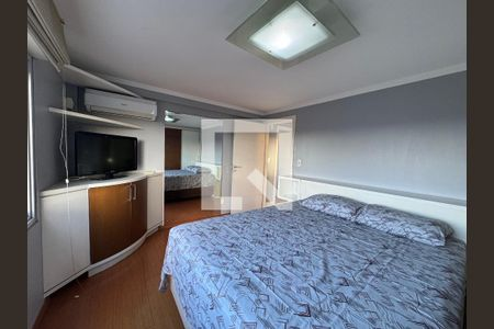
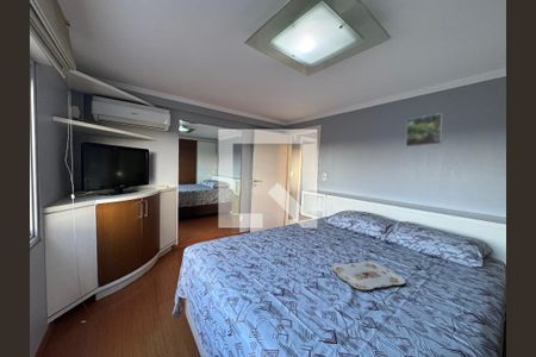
+ serving tray [331,261,406,290]
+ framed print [405,112,443,149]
